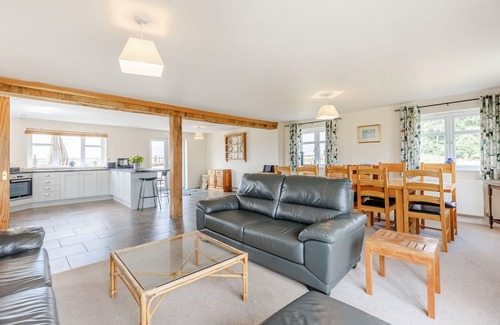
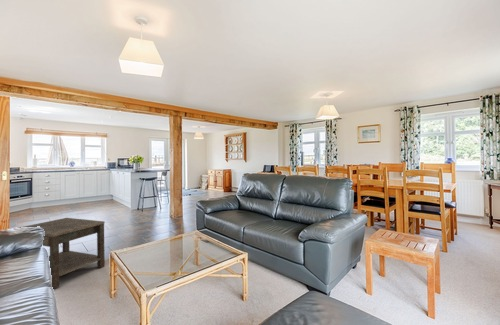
+ side table [18,217,106,290]
